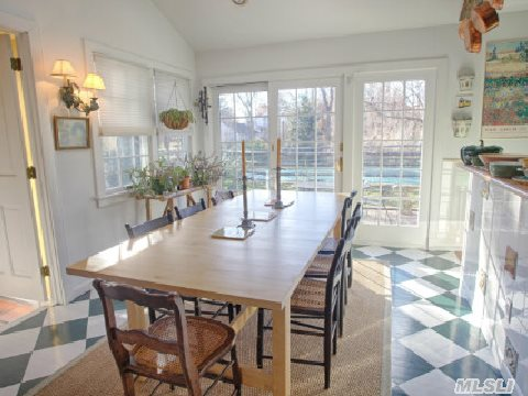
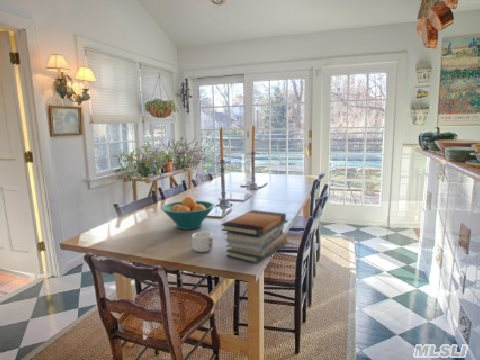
+ mug [191,231,214,253]
+ book stack [220,209,289,264]
+ fruit bowl [161,195,216,230]
